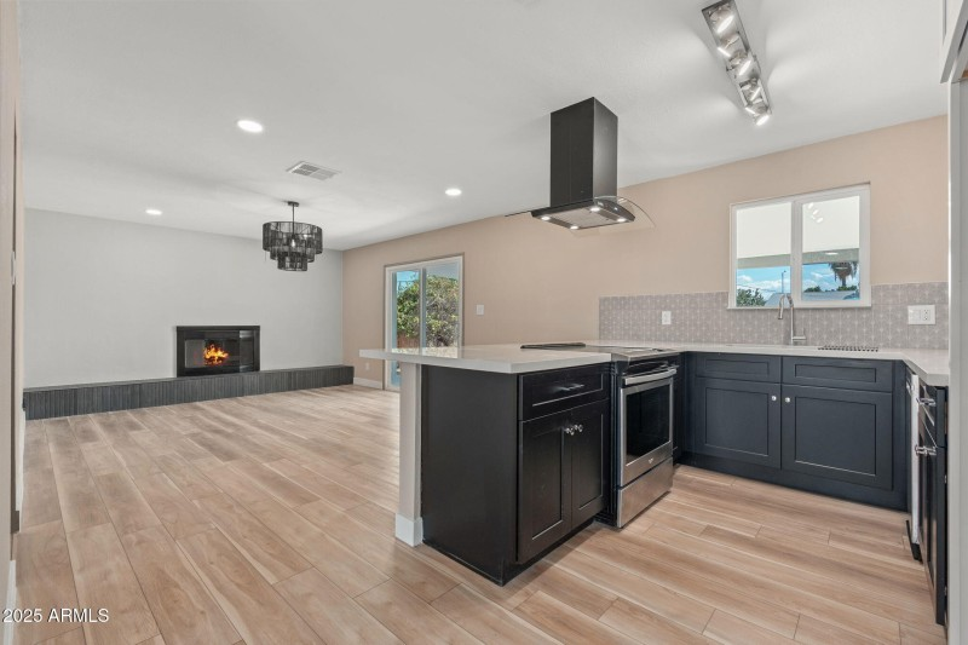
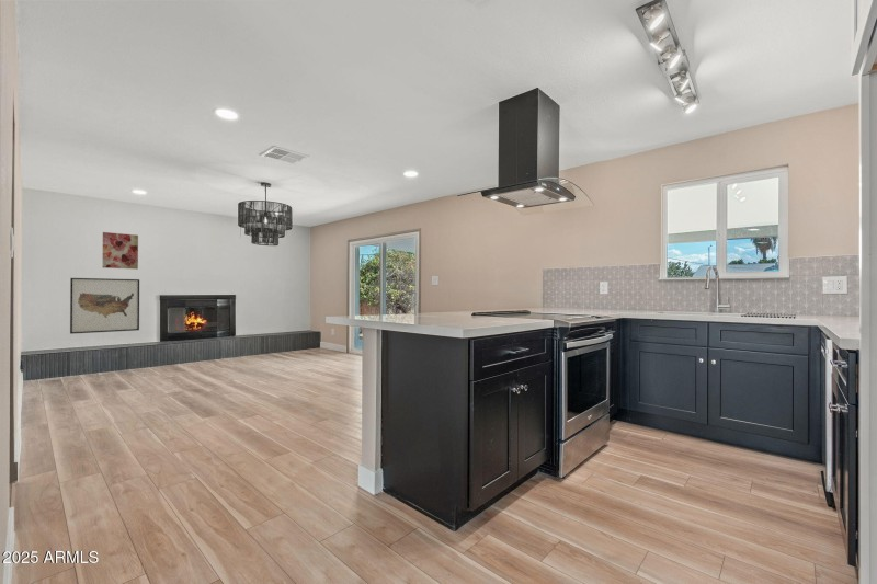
+ wall art [102,231,139,271]
+ wall art [69,277,140,334]
